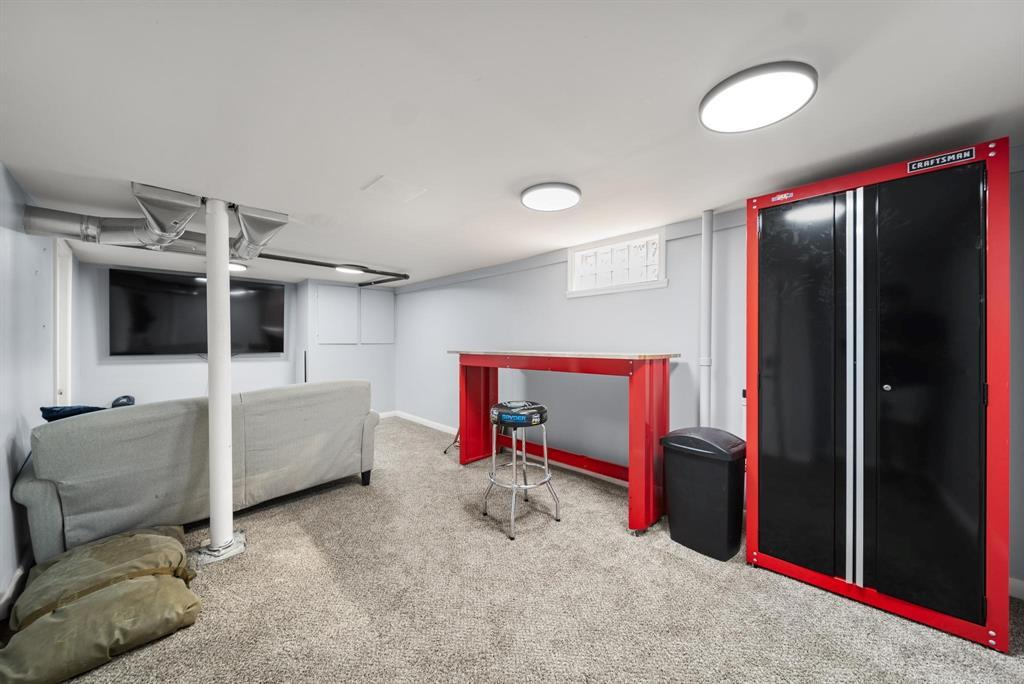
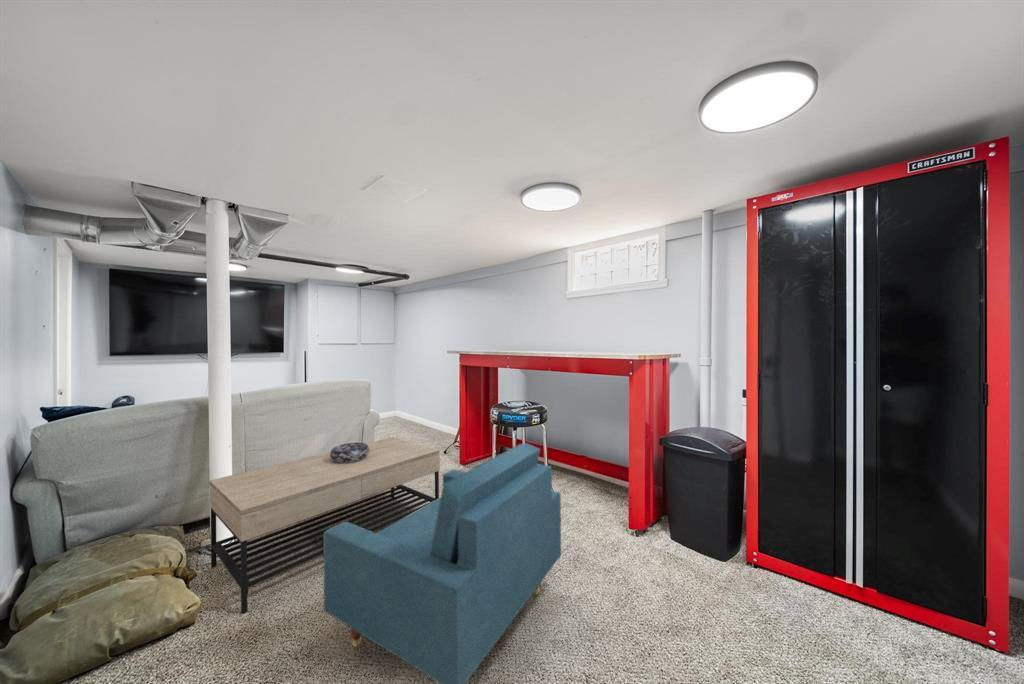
+ armchair [323,442,562,684]
+ decorative bowl [330,442,370,463]
+ coffee table [208,436,441,615]
